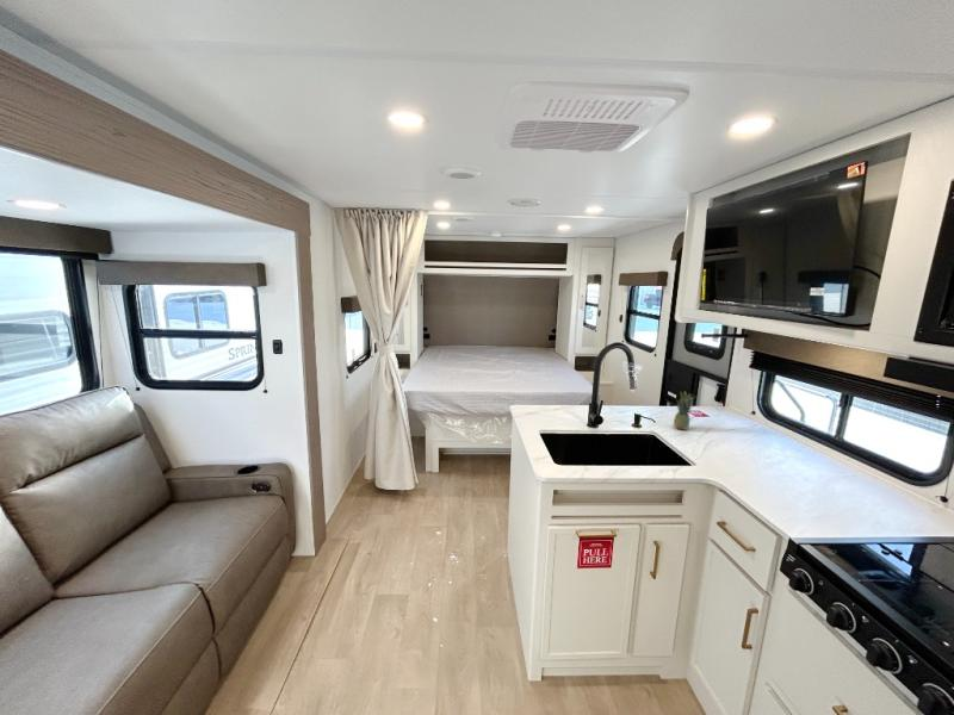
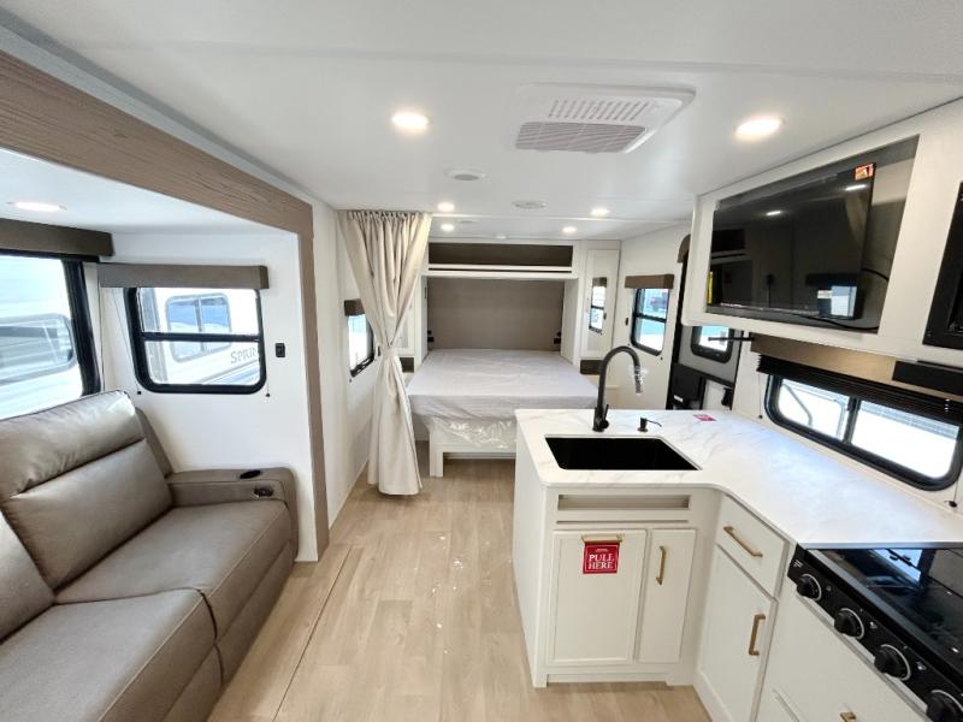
- fruit [673,390,695,431]
